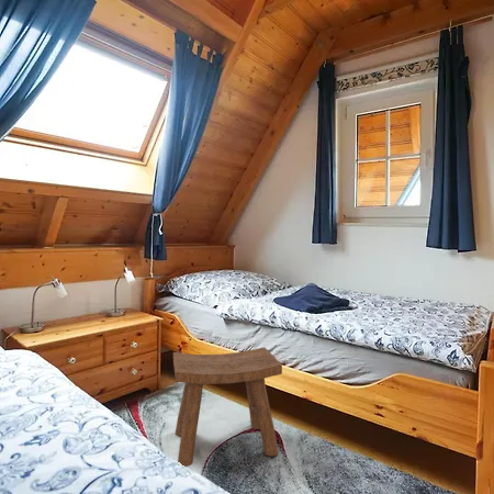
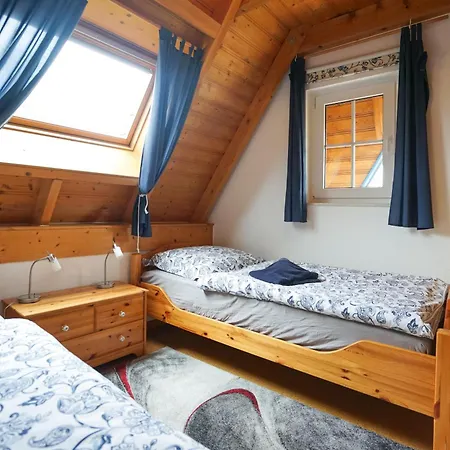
- stool [172,346,283,468]
